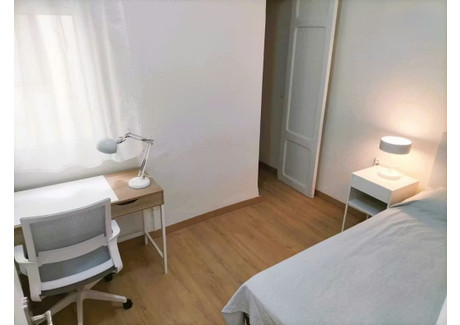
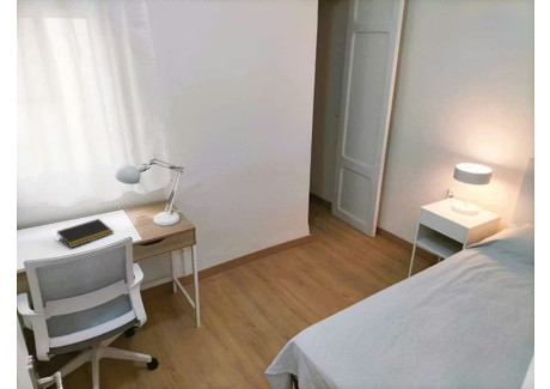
+ notepad [56,218,115,248]
